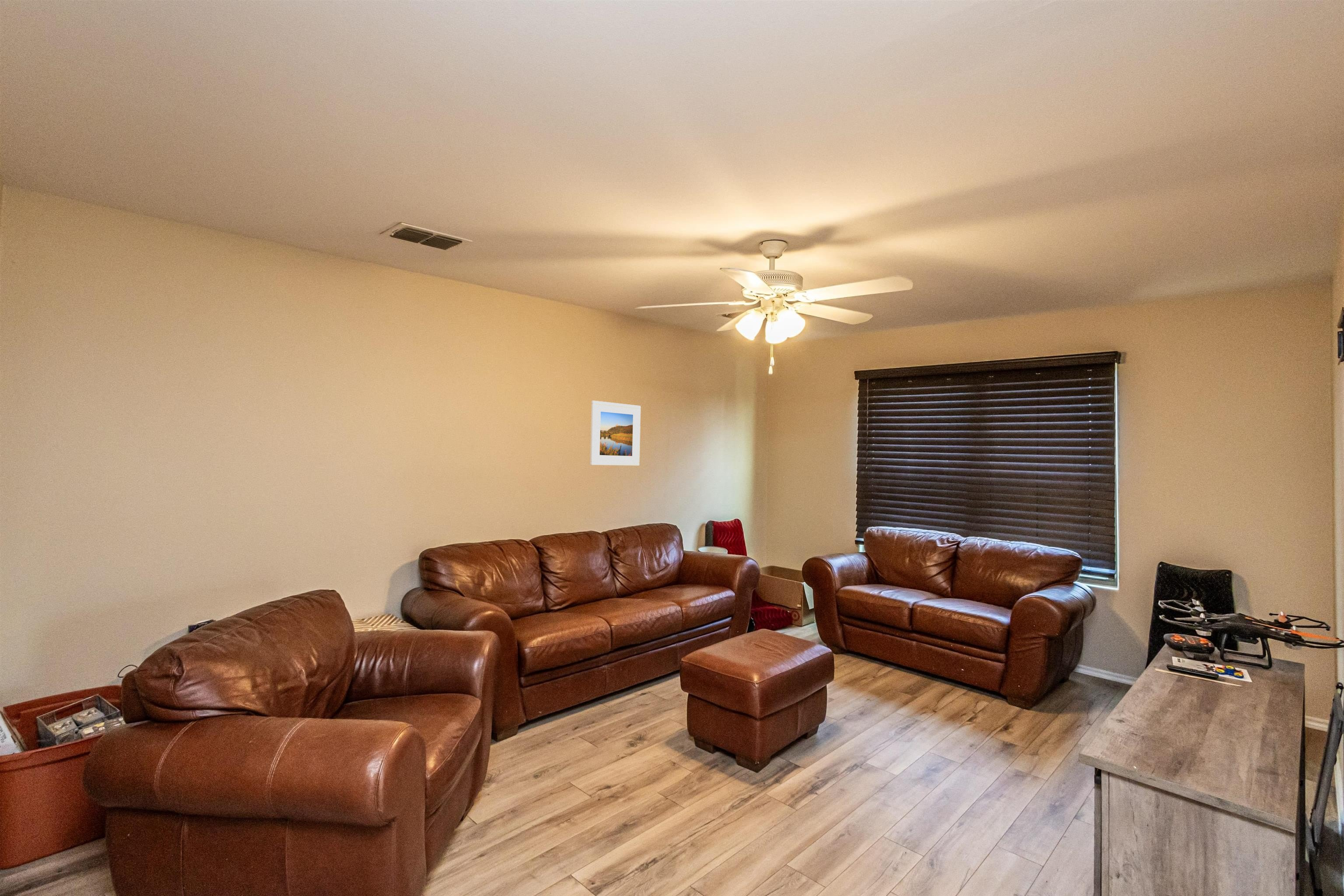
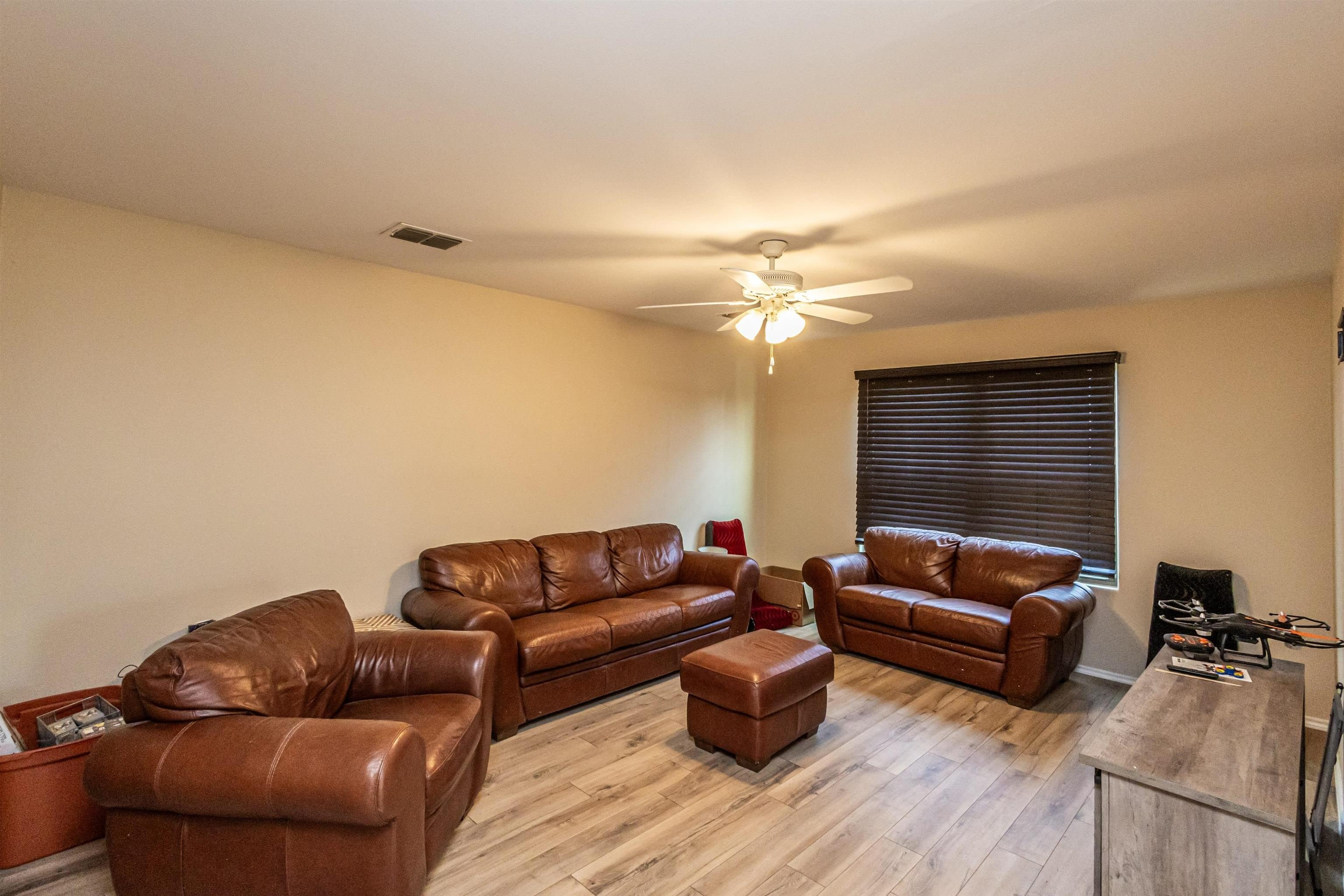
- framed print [590,400,641,466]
